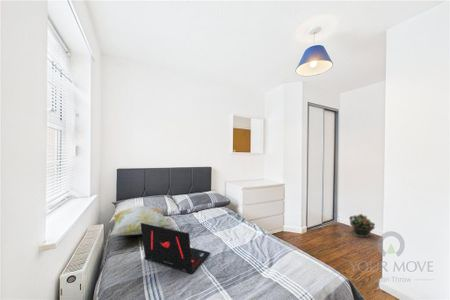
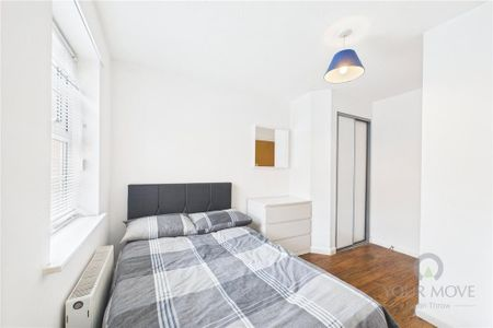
- decorative pillow [109,204,172,237]
- potted plant [348,213,376,238]
- laptop [140,223,211,275]
